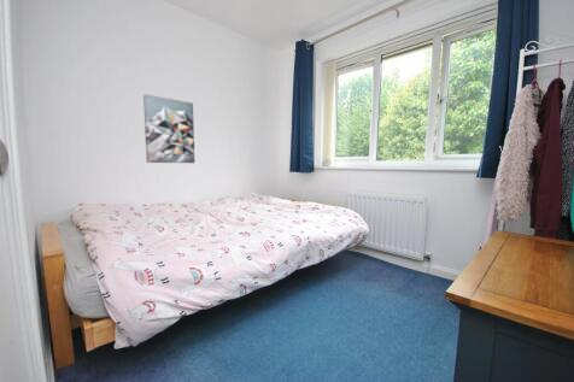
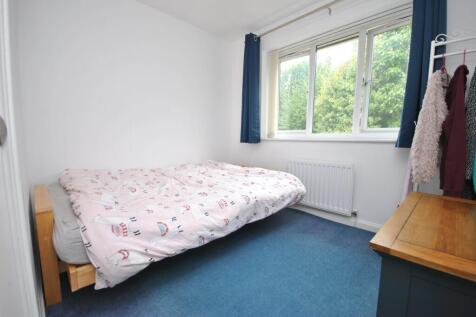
- wall art [142,93,195,164]
